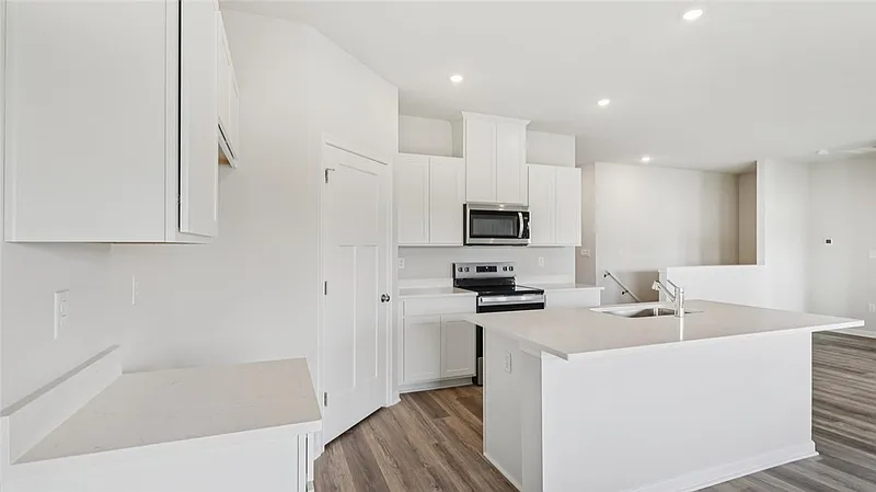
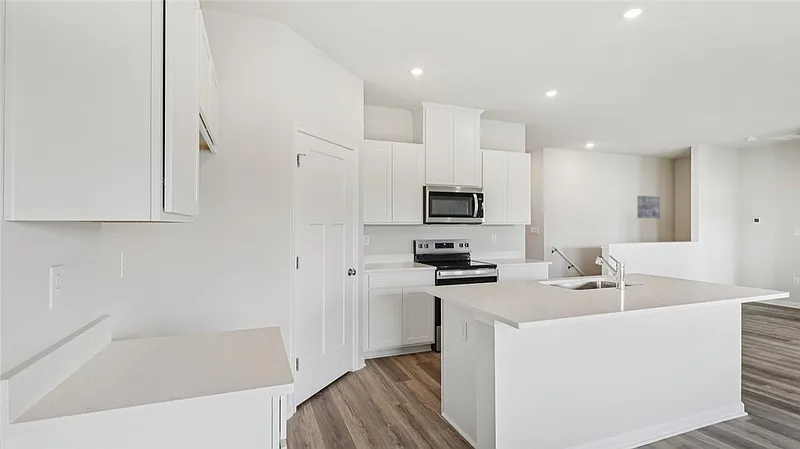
+ wall art [636,195,661,219]
